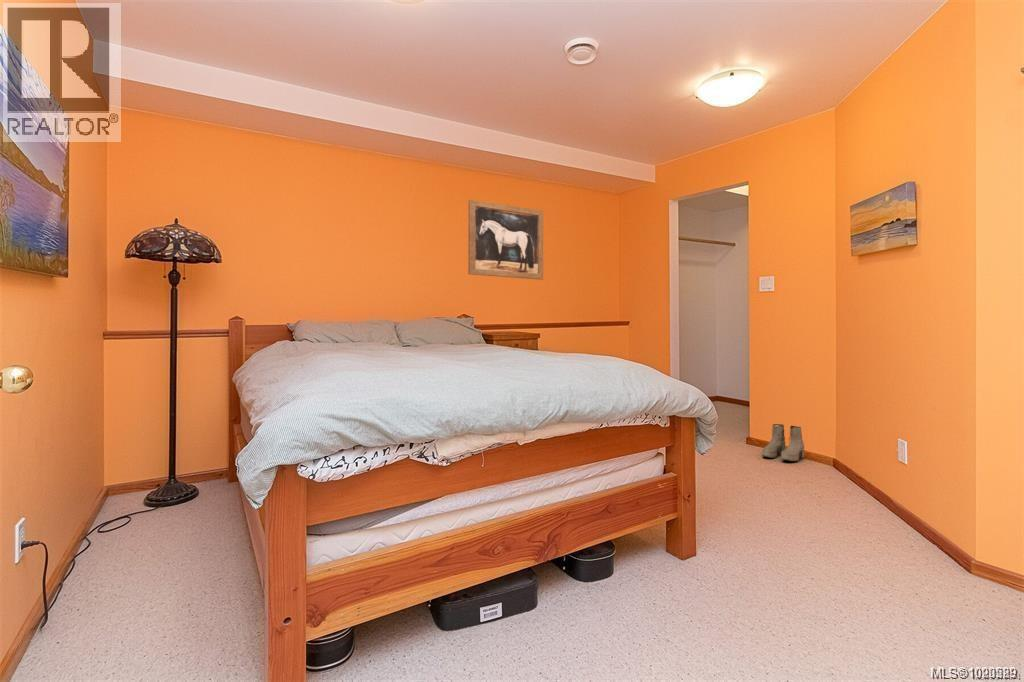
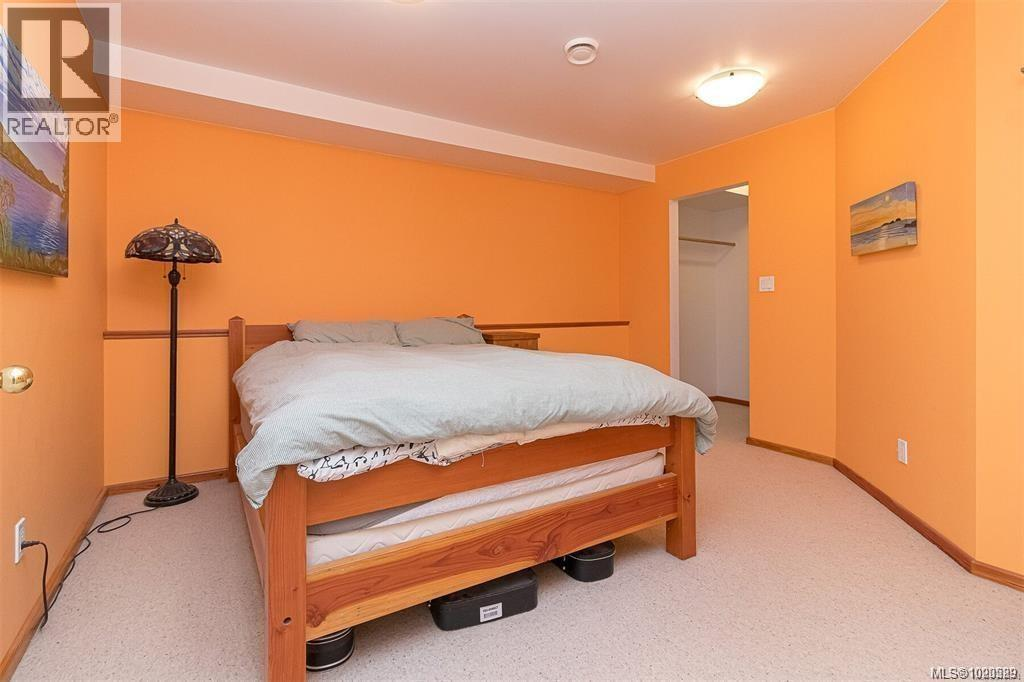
- wall art [467,199,544,281]
- boots [761,423,805,462]
